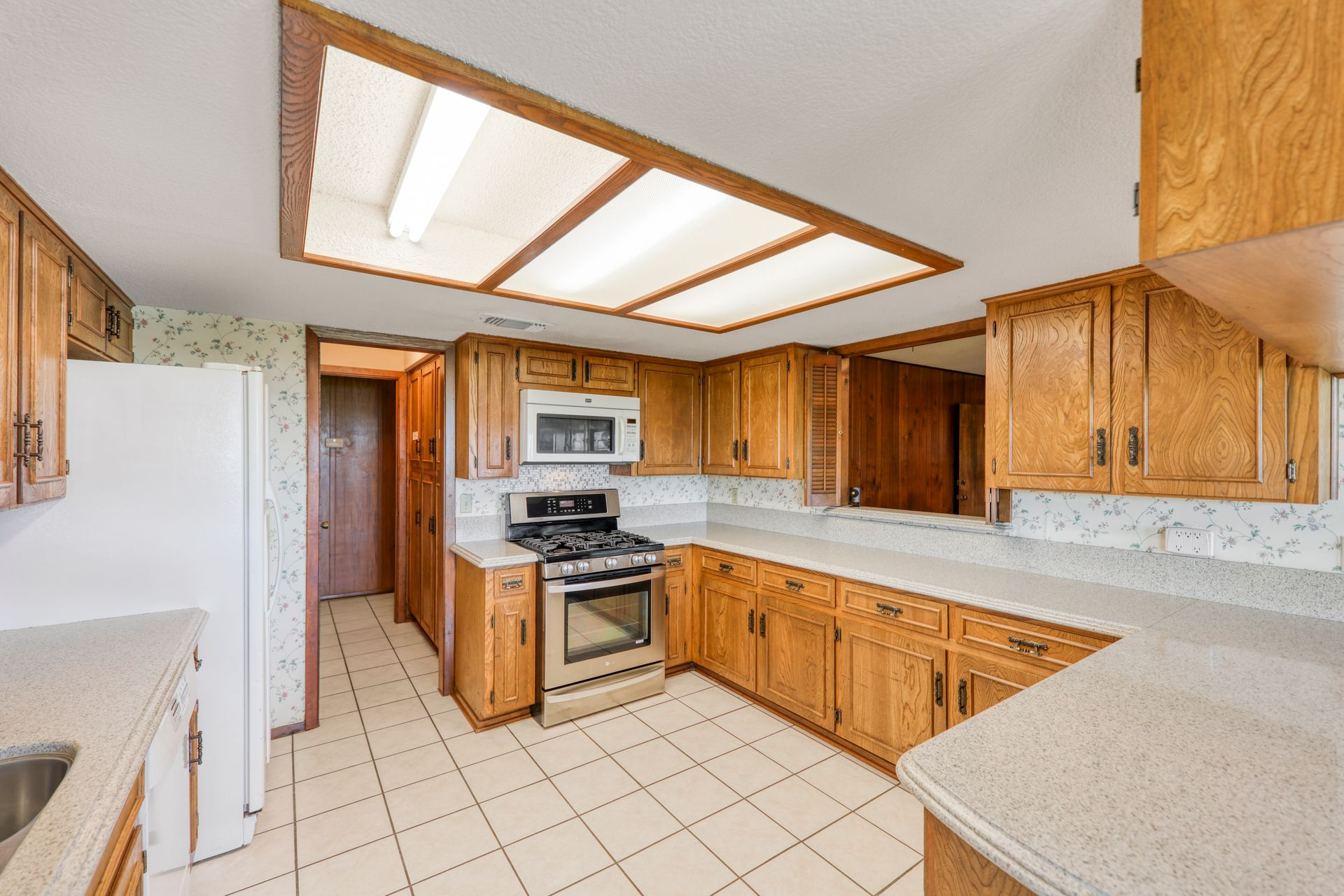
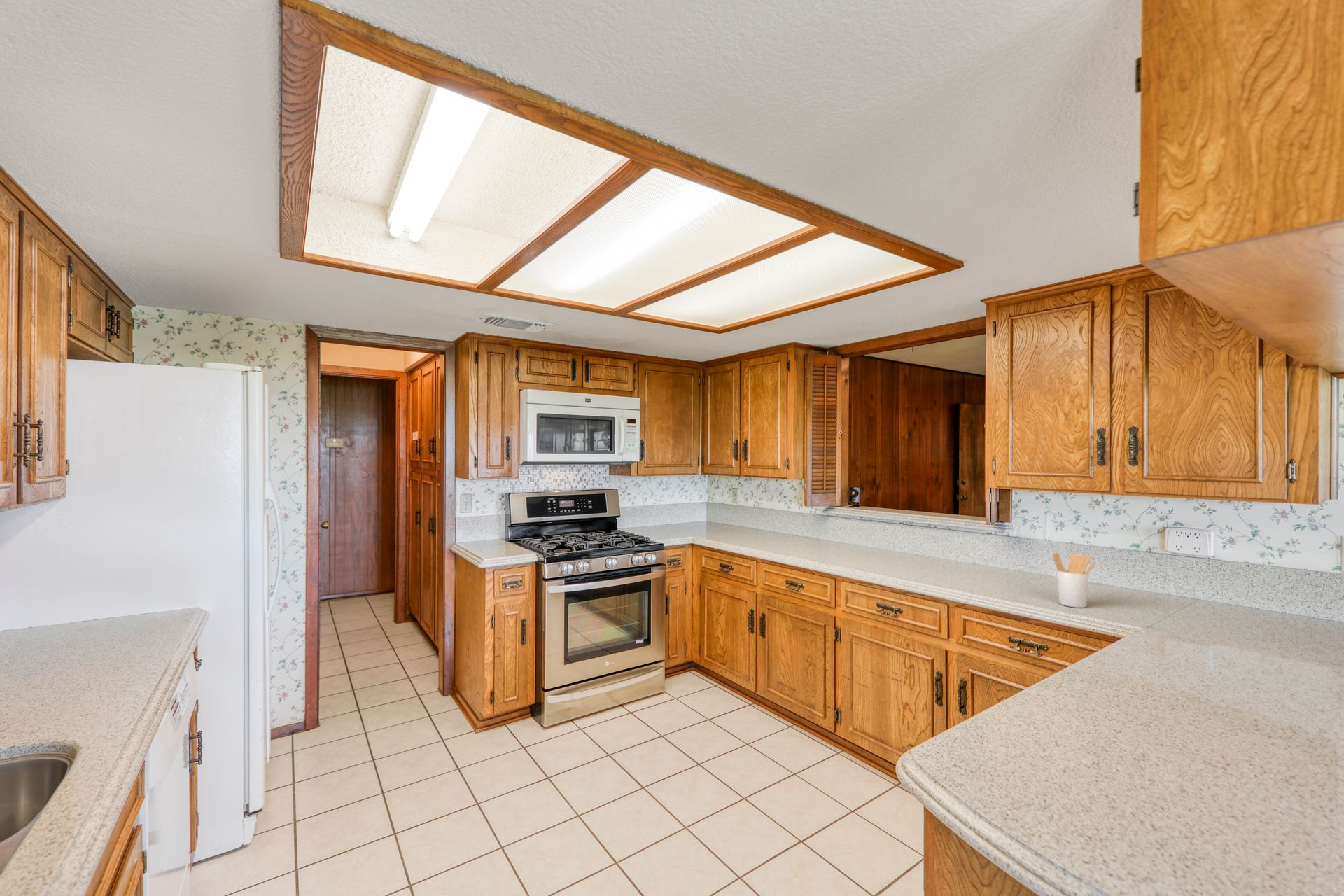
+ utensil holder [1052,552,1097,608]
